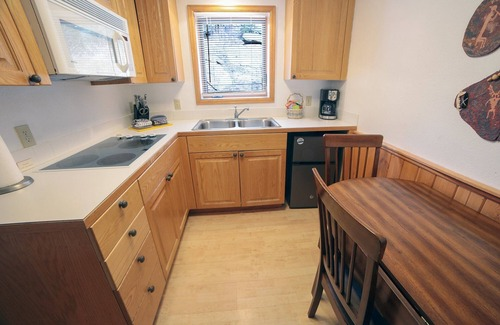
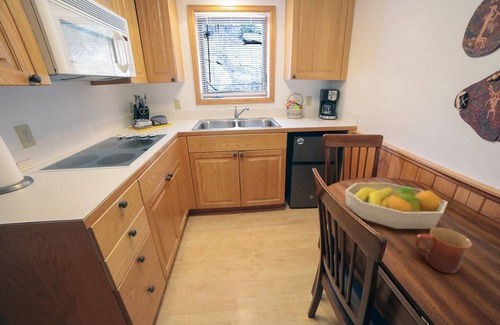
+ mug [414,226,473,274]
+ fruit bowl [344,182,449,230]
